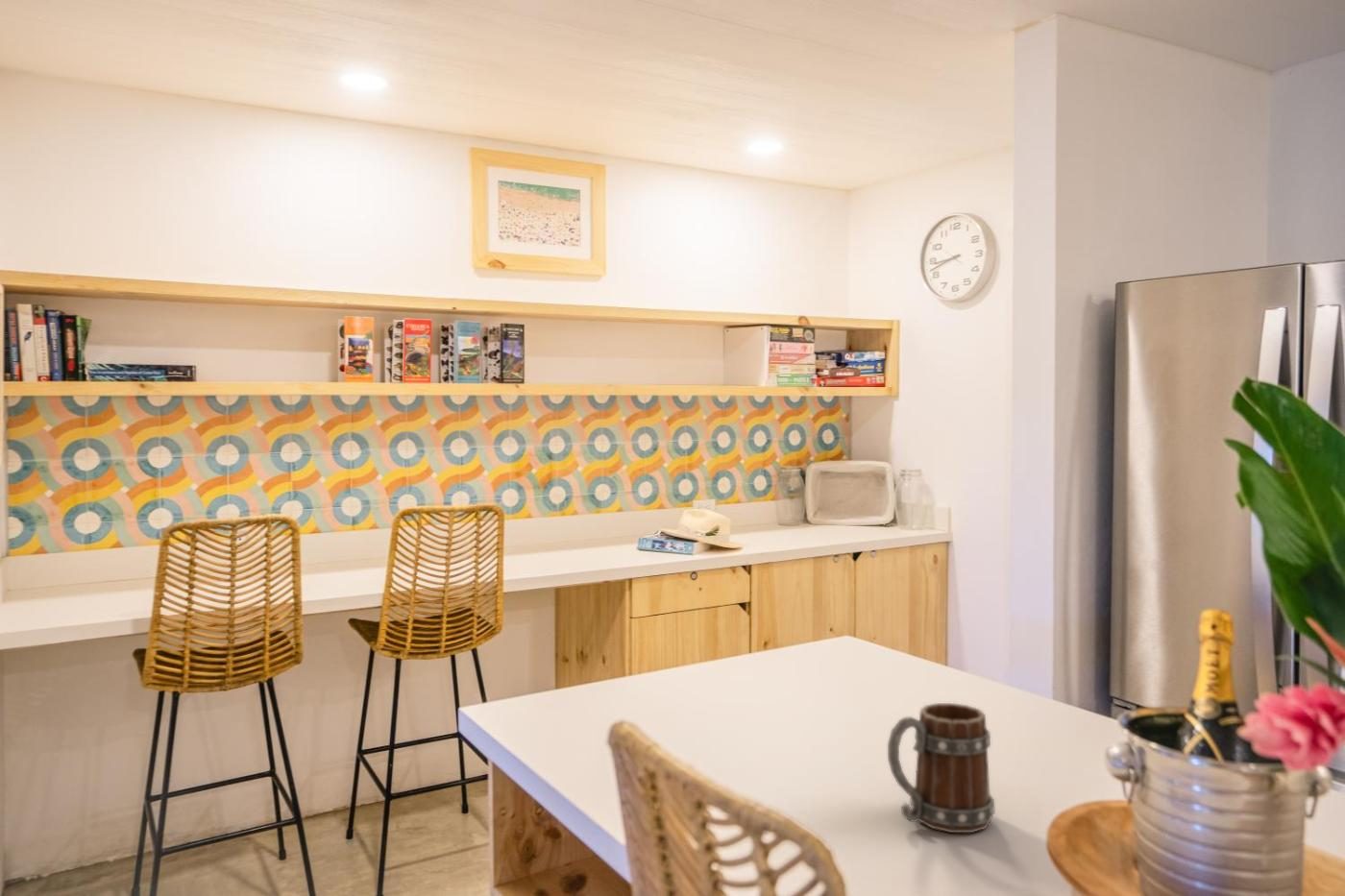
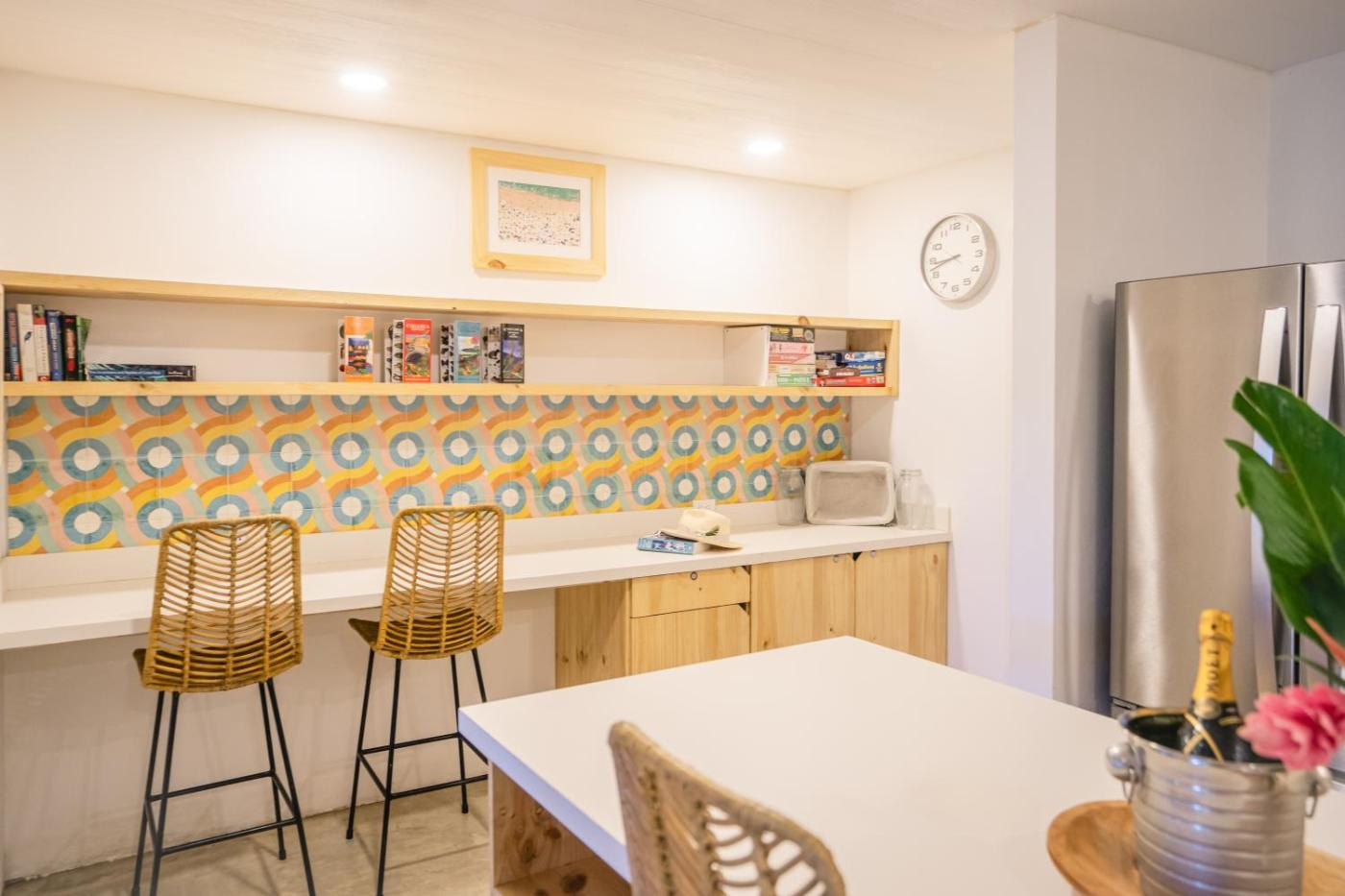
- mug [887,702,996,834]
